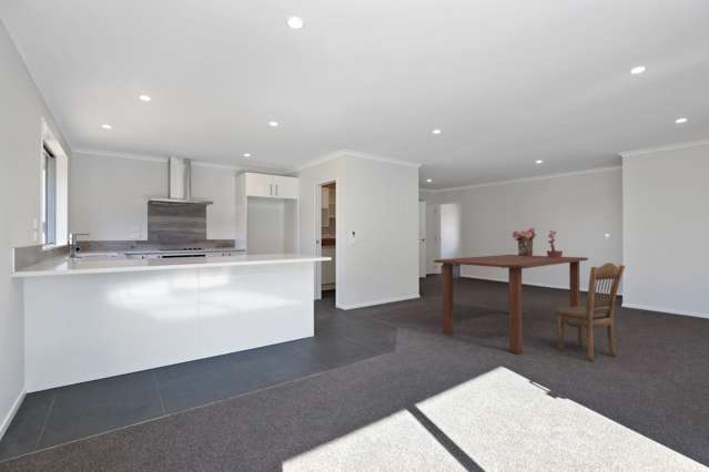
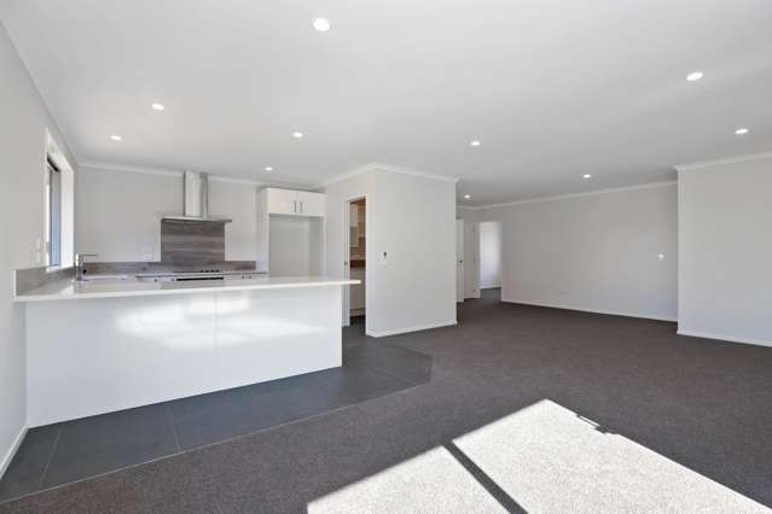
- potted plant [546,229,566,259]
- dining chair [555,261,626,362]
- dining table [433,254,589,355]
- bouquet [512,227,538,256]
